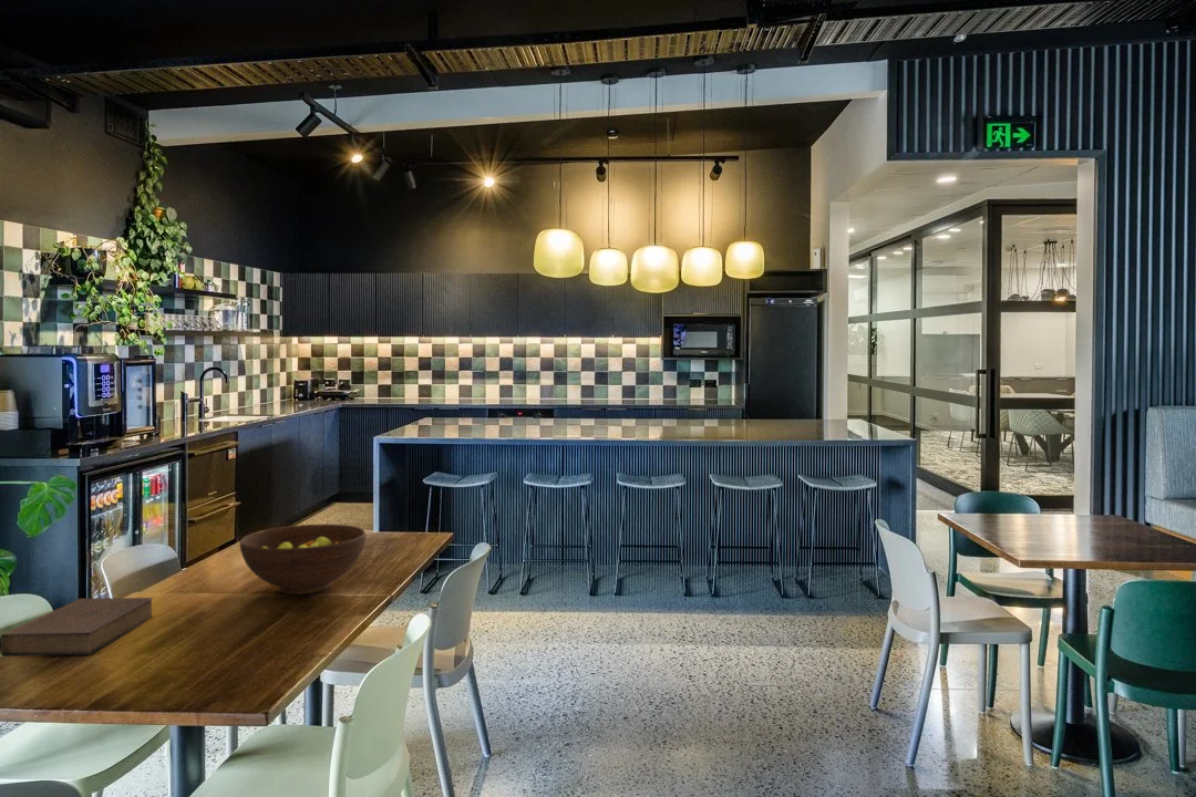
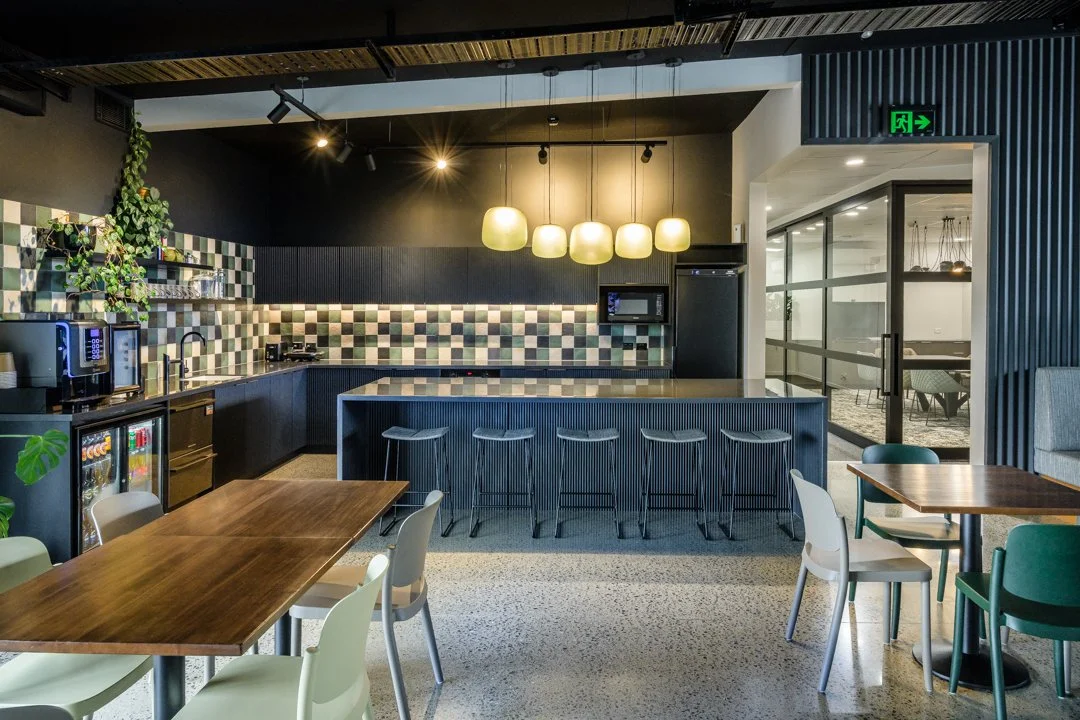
- book [0,597,155,658]
- fruit bowl [239,524,367,596]
